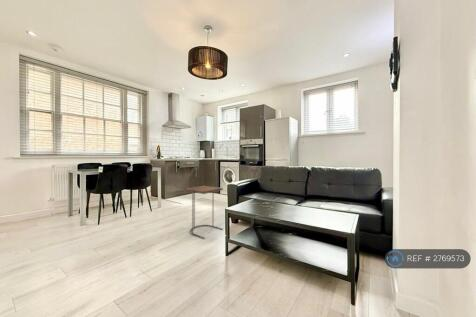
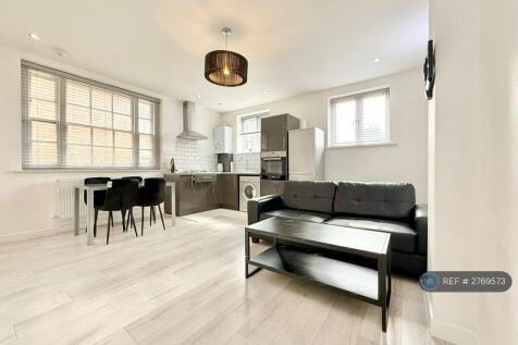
- side table [184,184,224,239]
